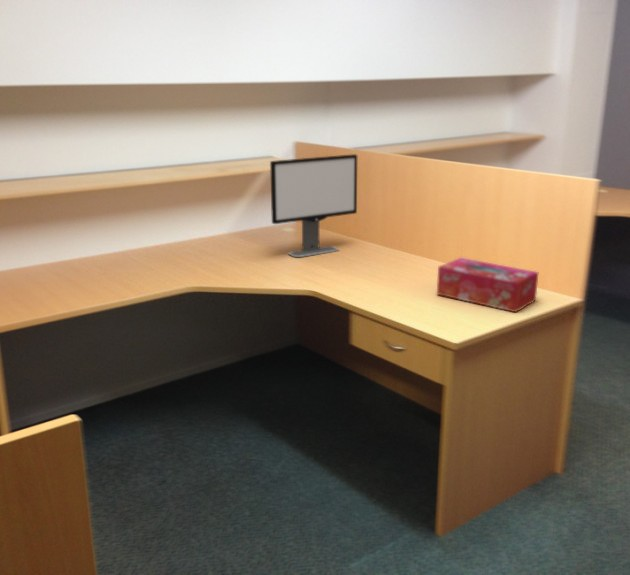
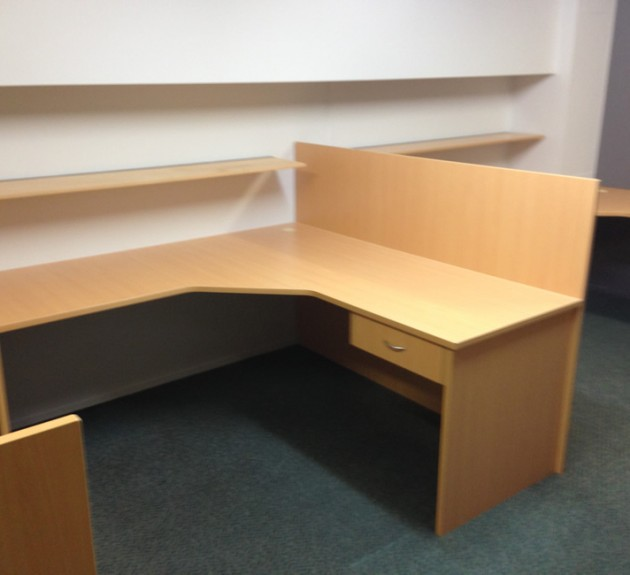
- computer monitor [269,153,358,258]
- tissue box [436,257,539,313]
